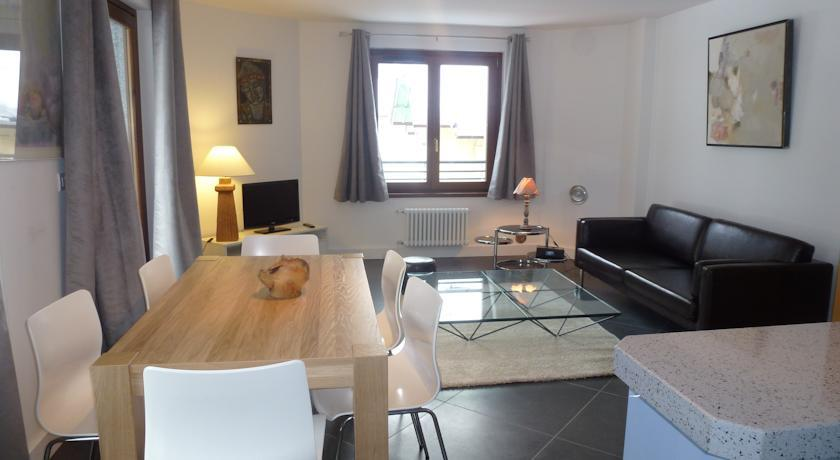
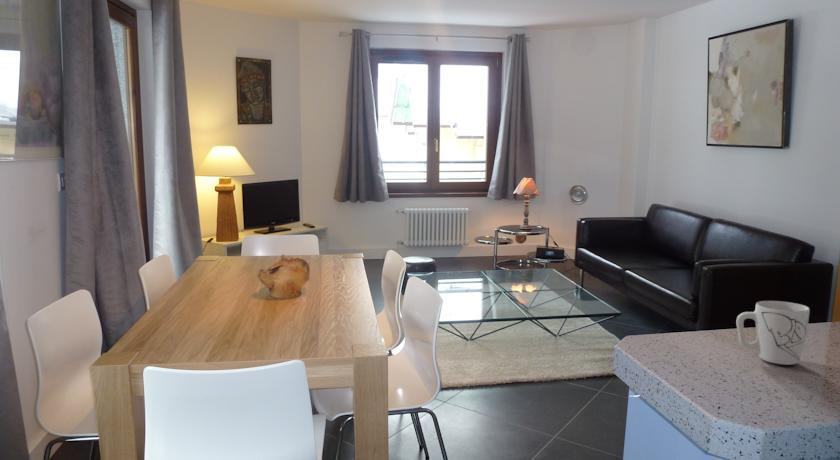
+ mug [735,300,811,366]
